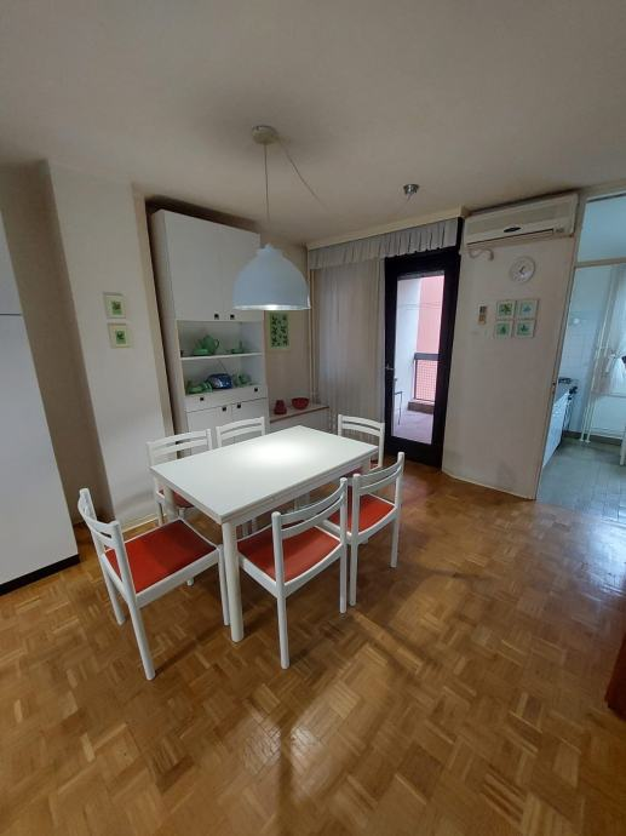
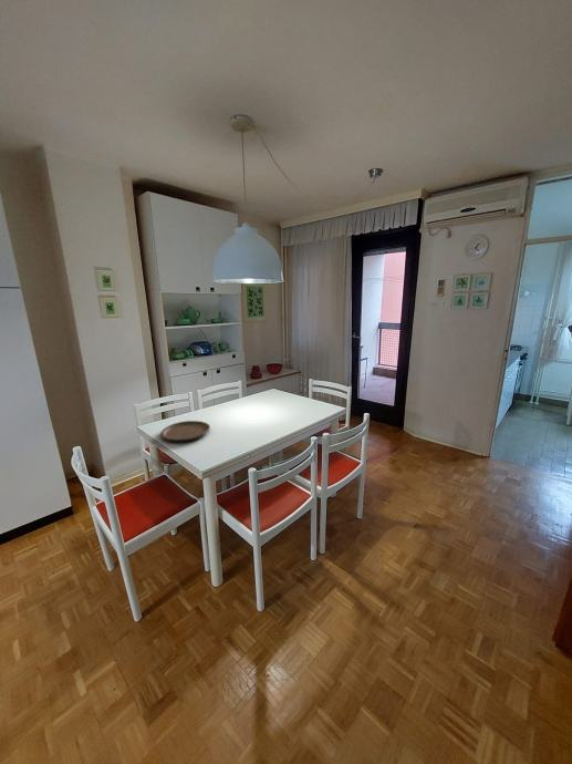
+ plate [160,420,211,442]
